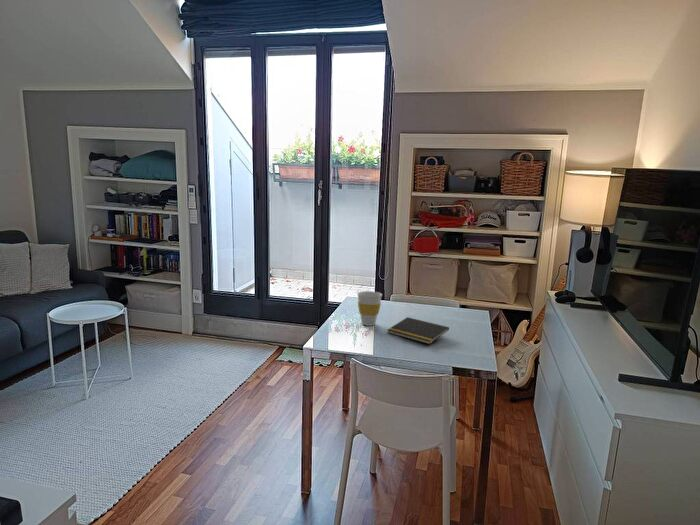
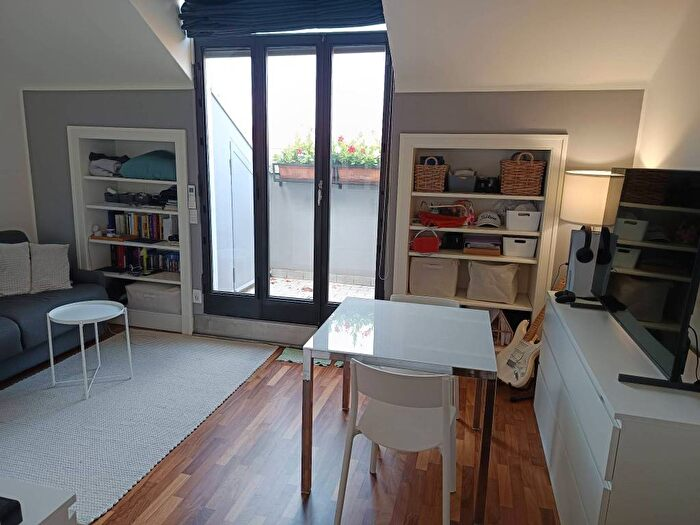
- notepad [386,316,450,345]
- cup [356,290,383,327]
